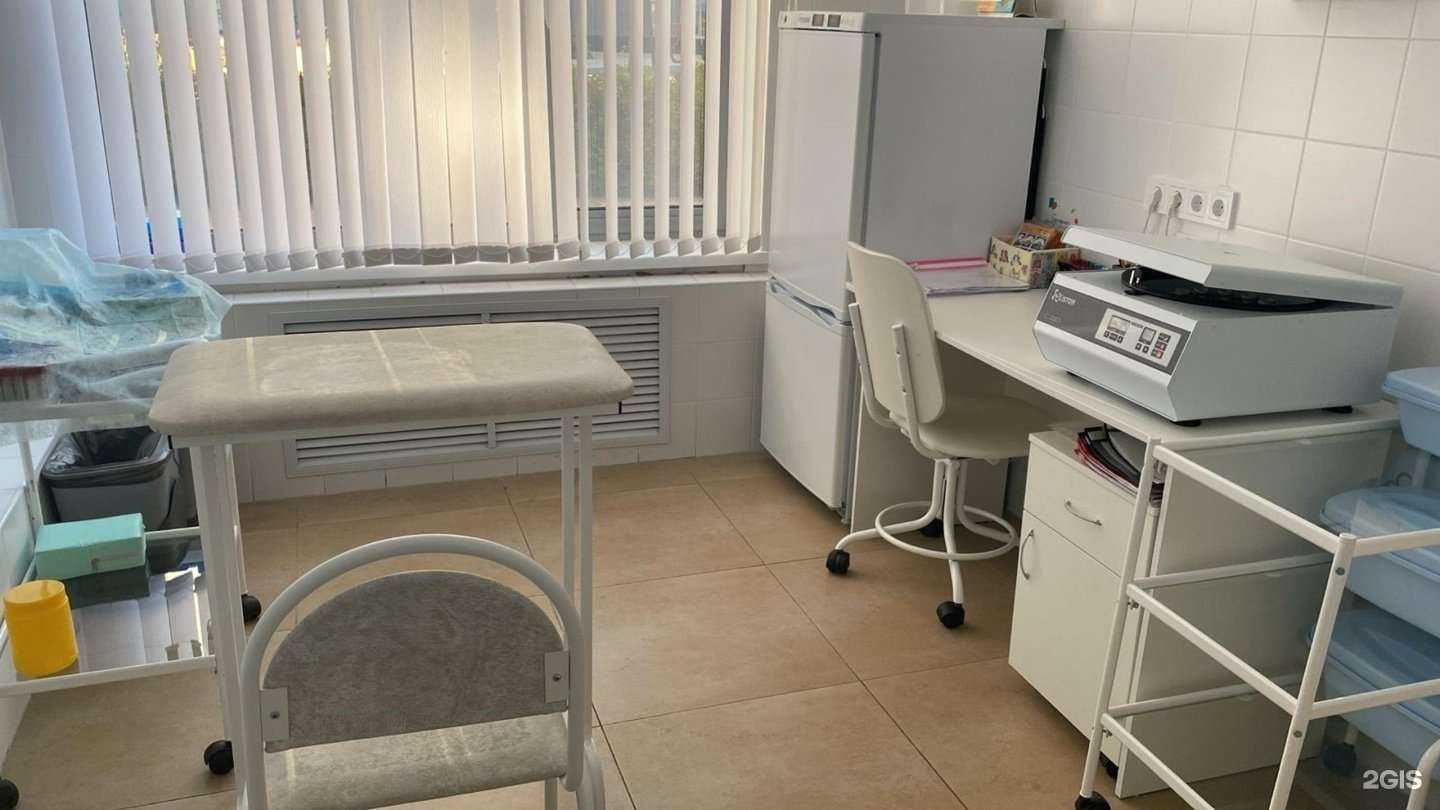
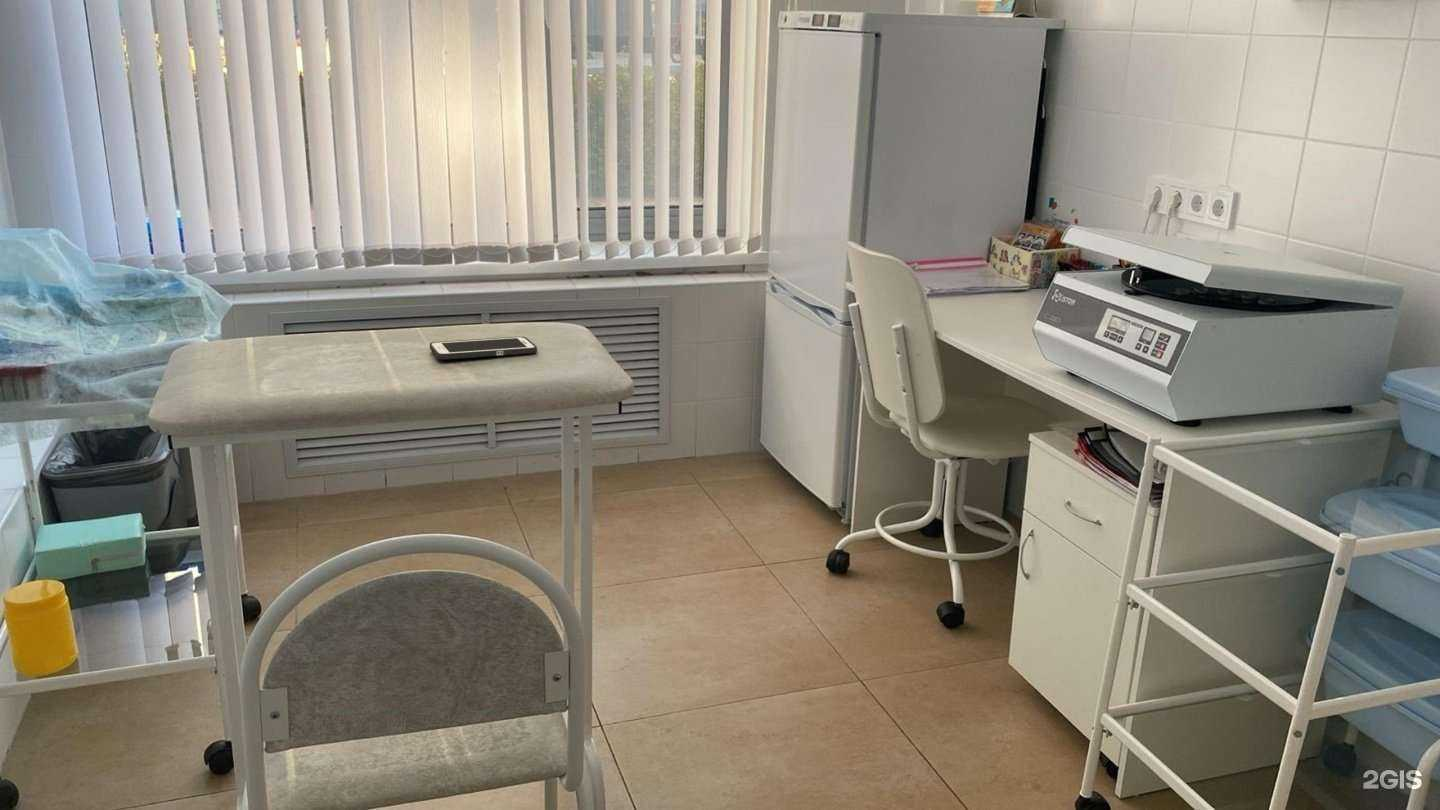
+ cell phone [429,336,538,360]
